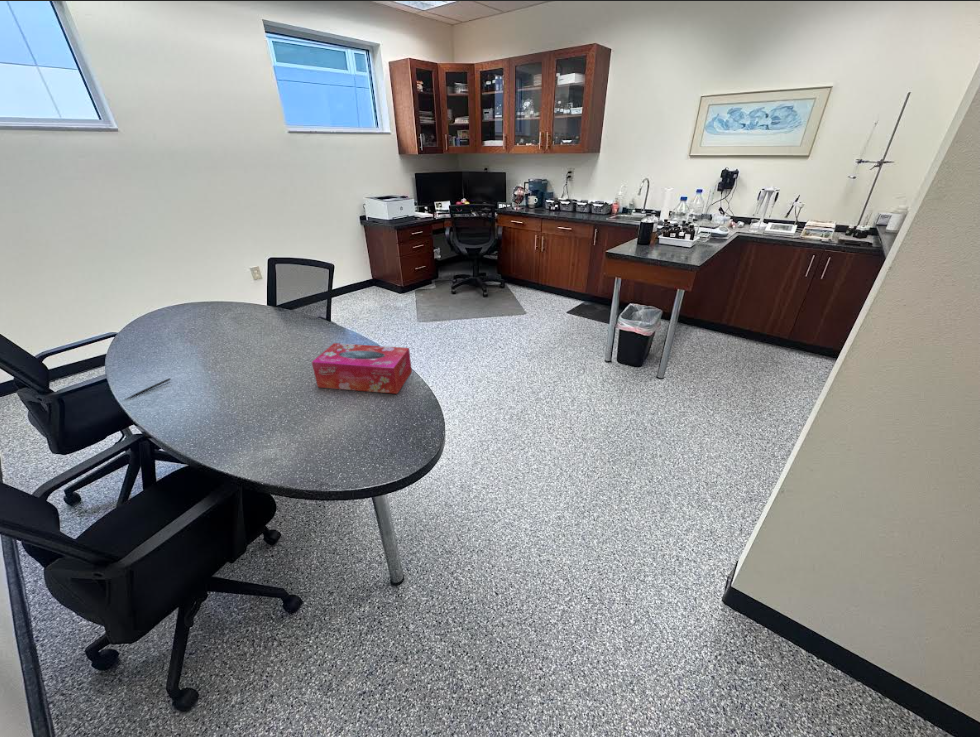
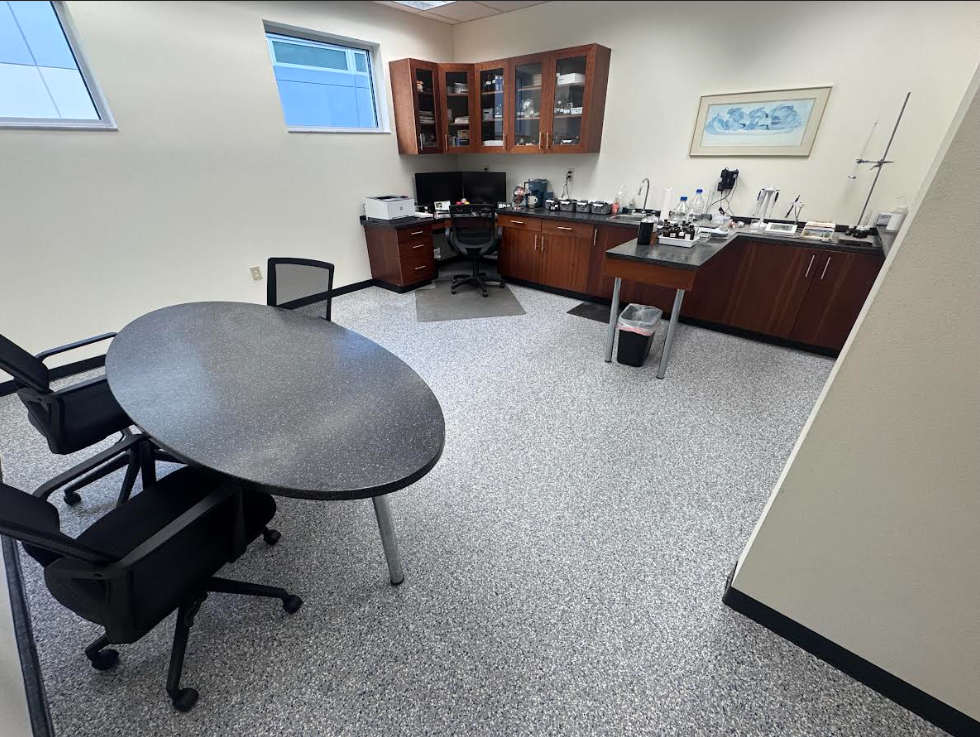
- tissue box [311,342,413,395]
- pen [124,377,172,401]
